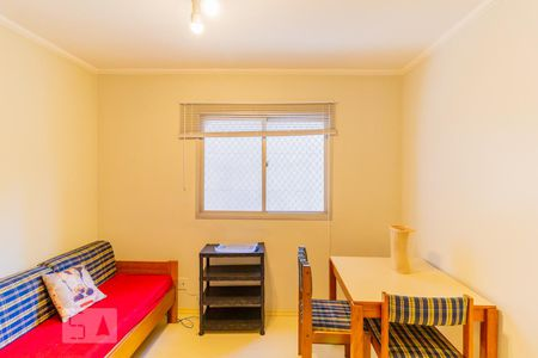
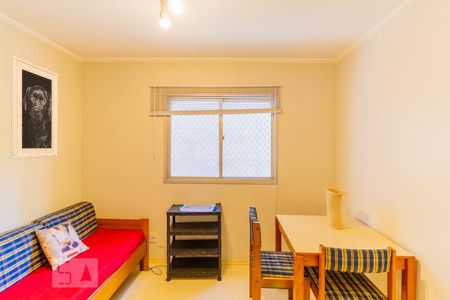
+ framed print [11,55,59,160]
